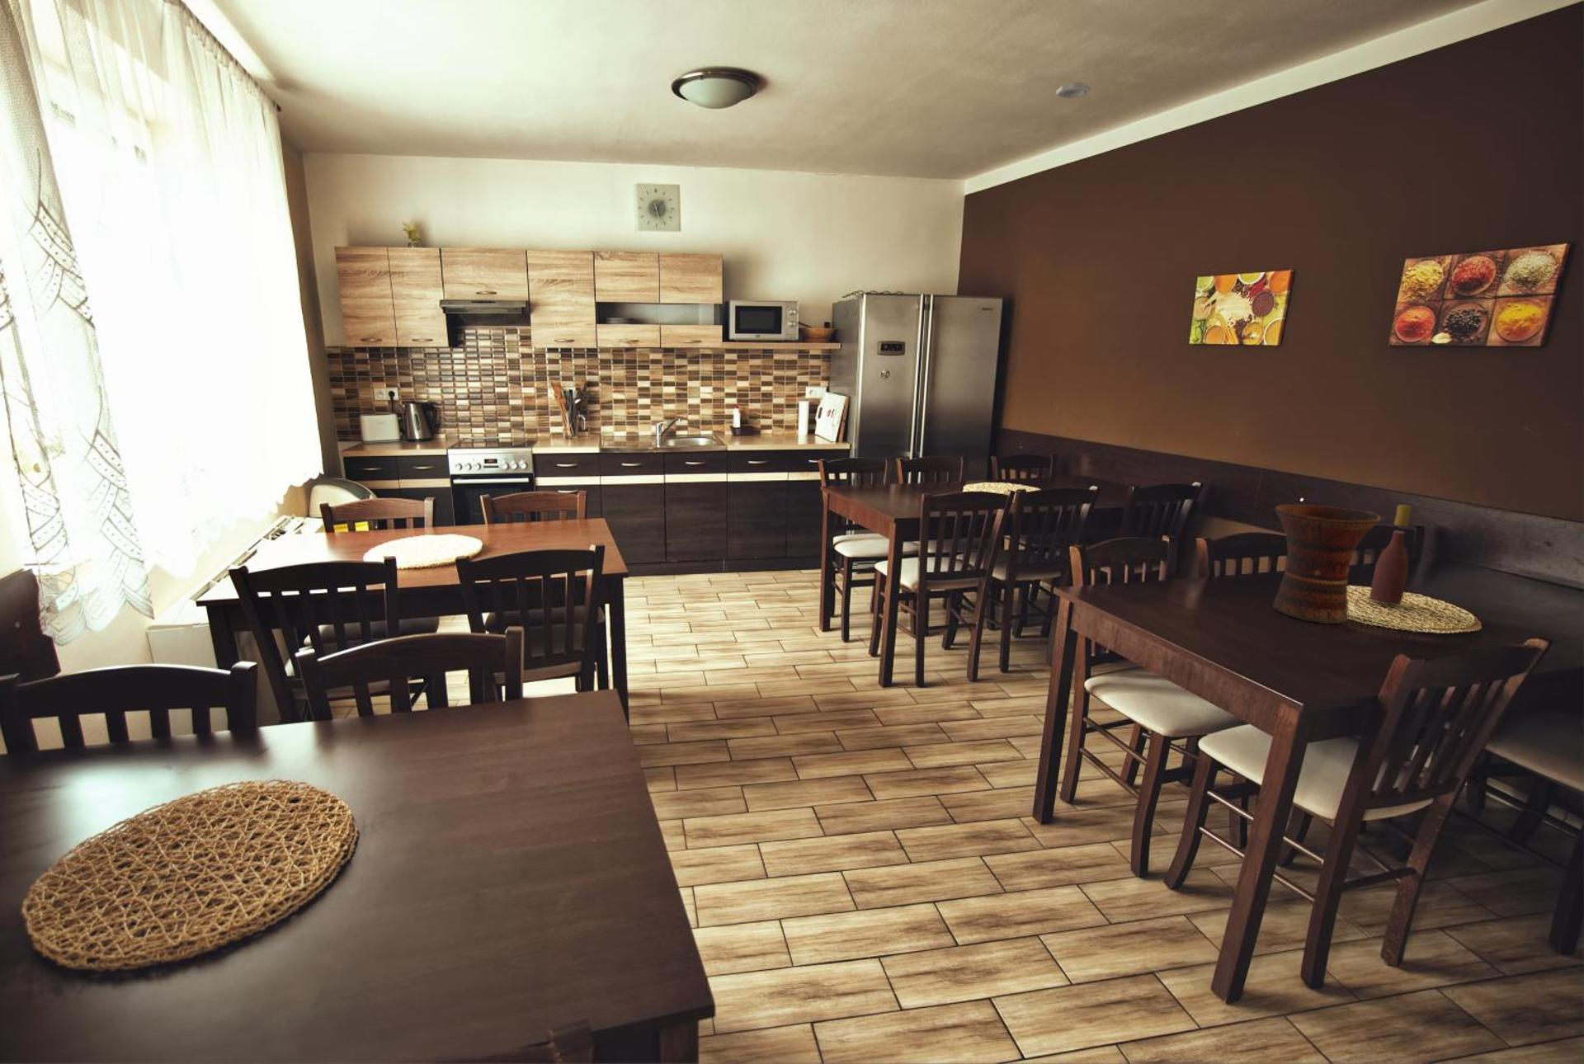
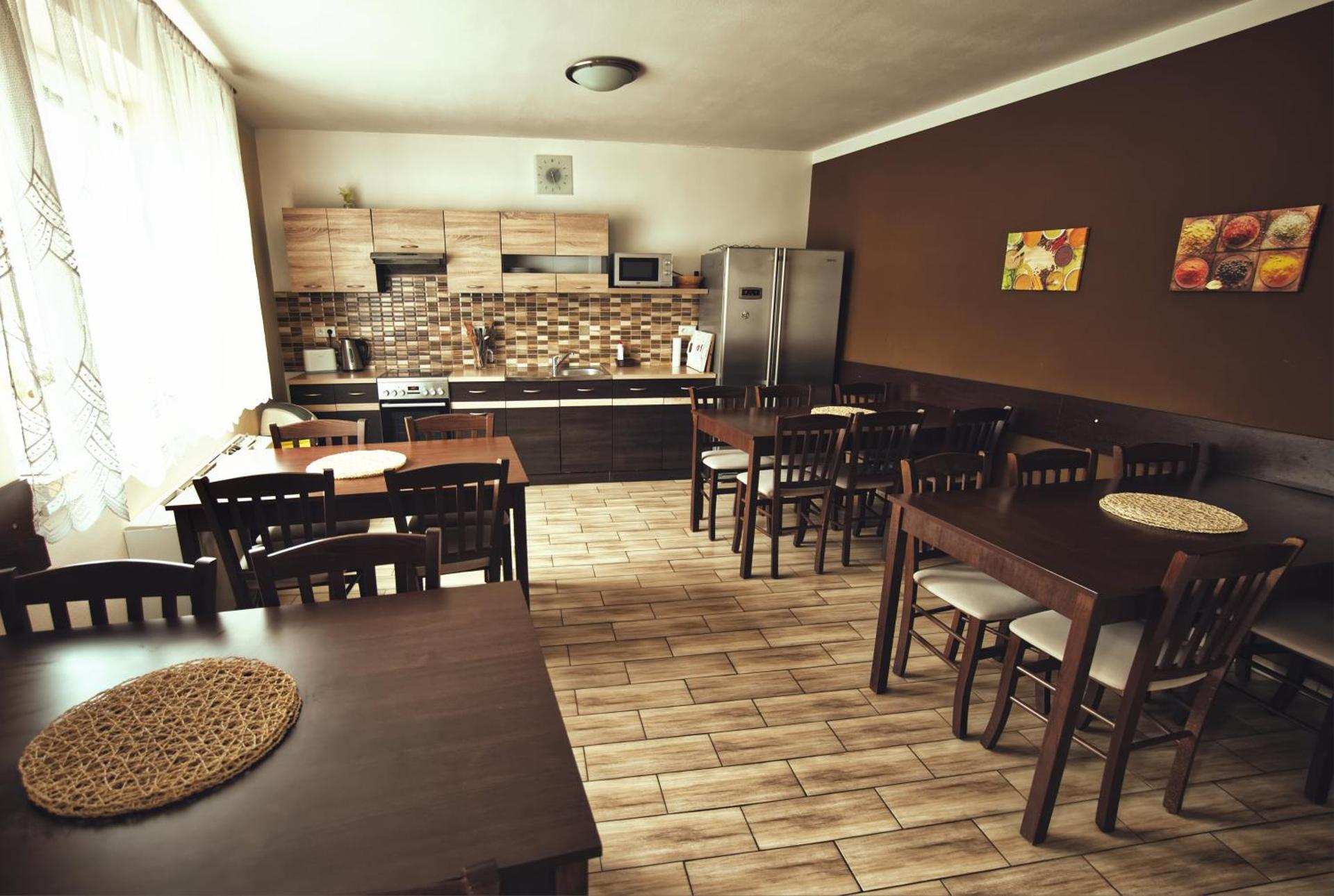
- vase [1272,504,1382,625]
- wine bottle [1369,504,1412,606]
- smoke detector [1056,82,1091,100]
